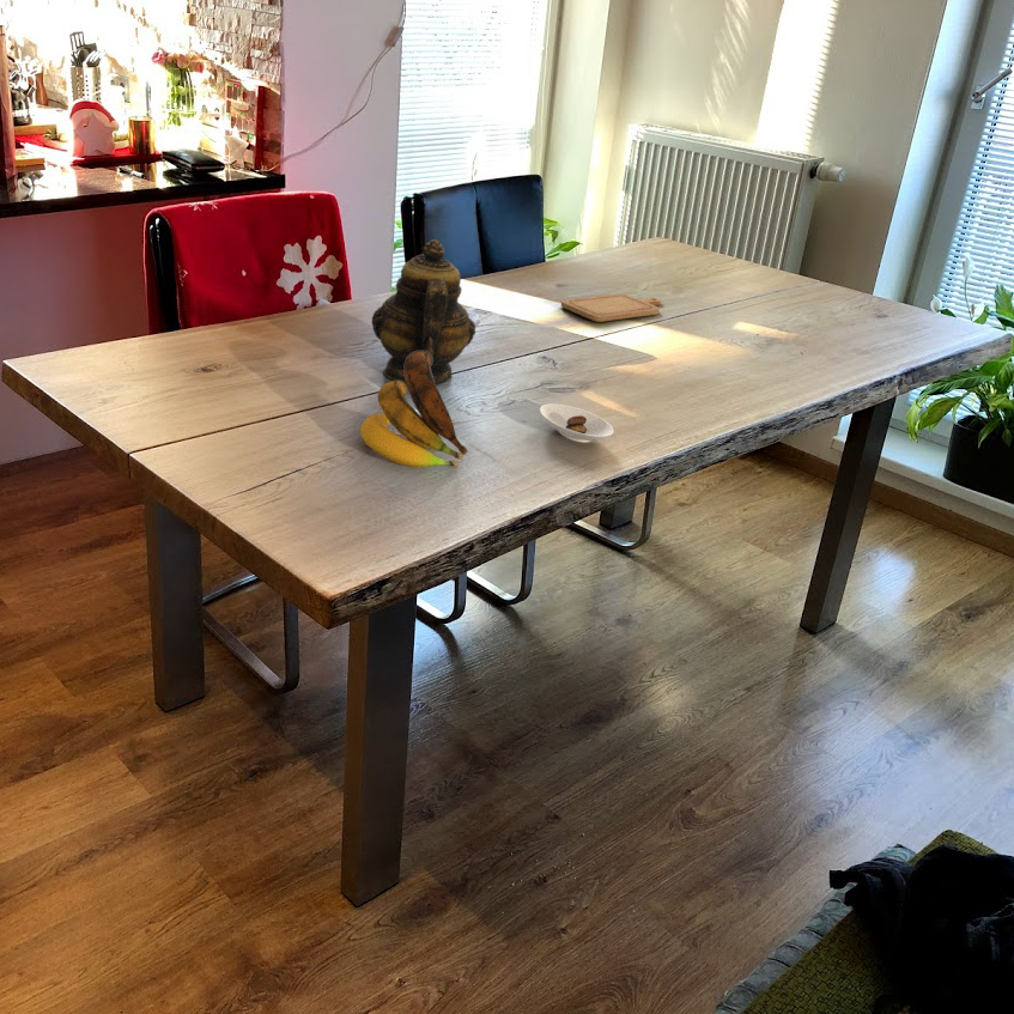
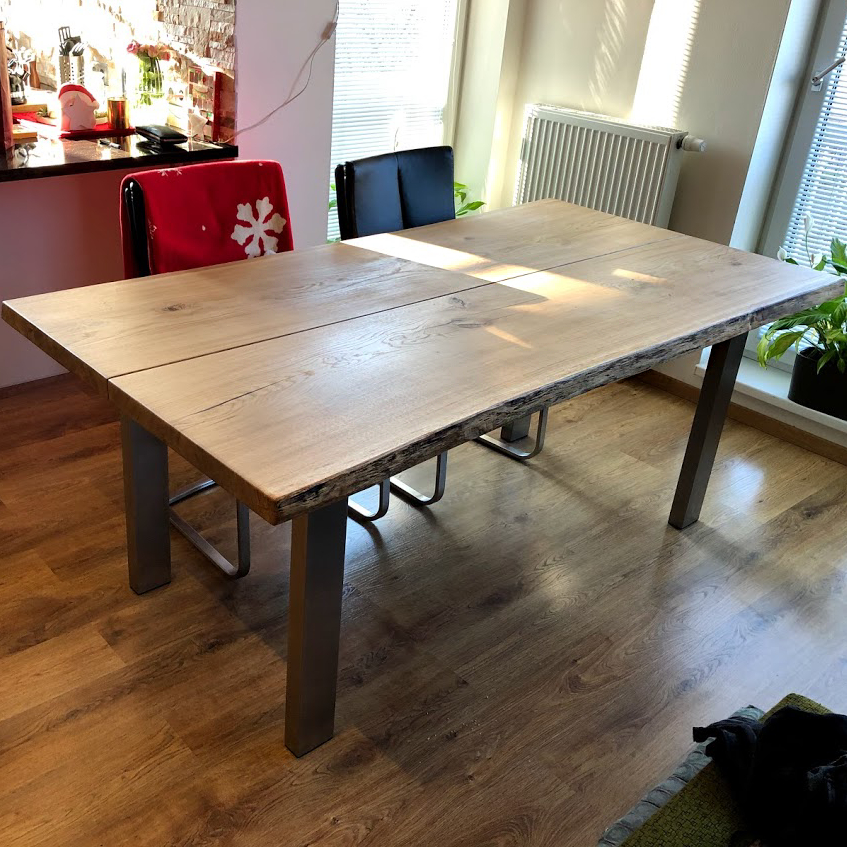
- chopping board [560,292,662,323]
- teapot [371,238,476,385]
- banana [359,351,469,468]
- saucer [539,403,614,443]
